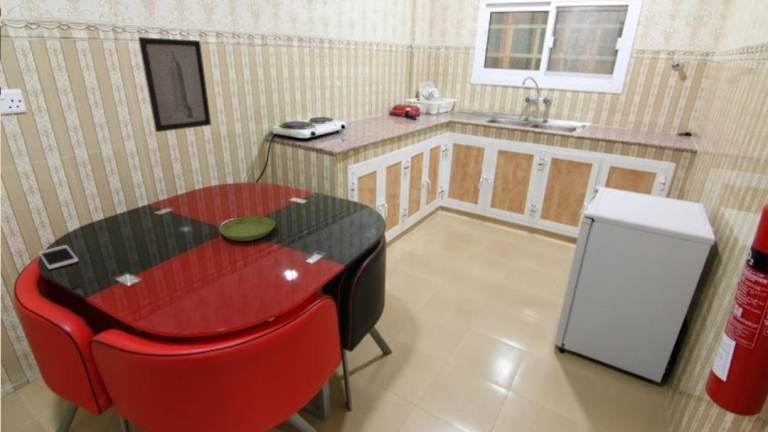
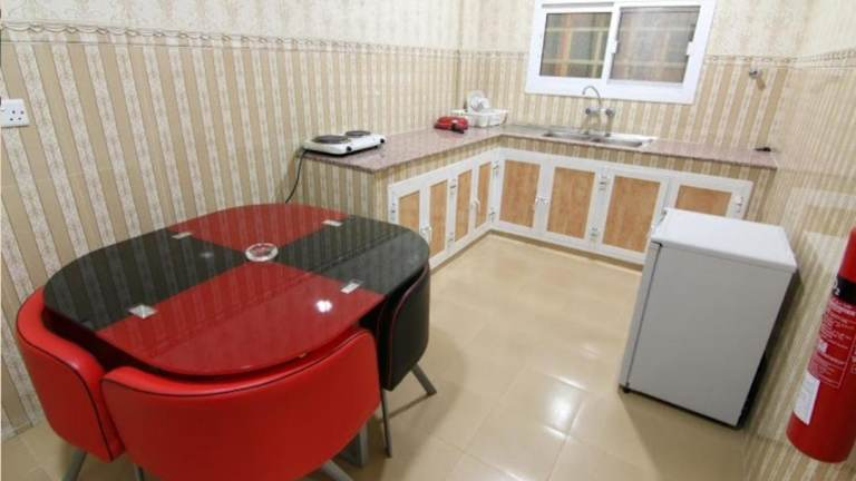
- wall art [137,36,212,133]
- cell phone [37,244,80,270]
- saucer [218,215,276,242]
